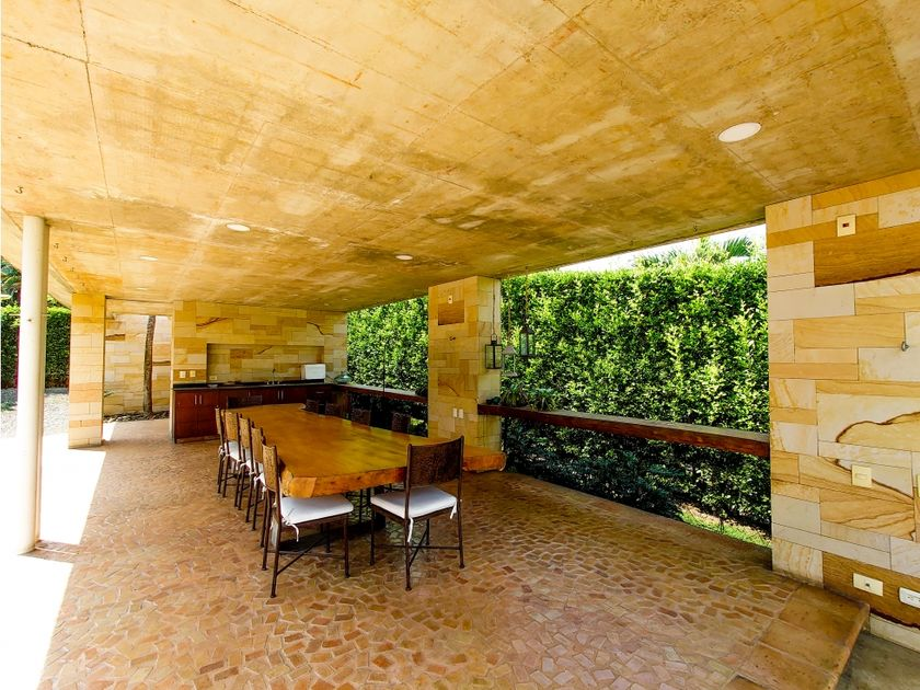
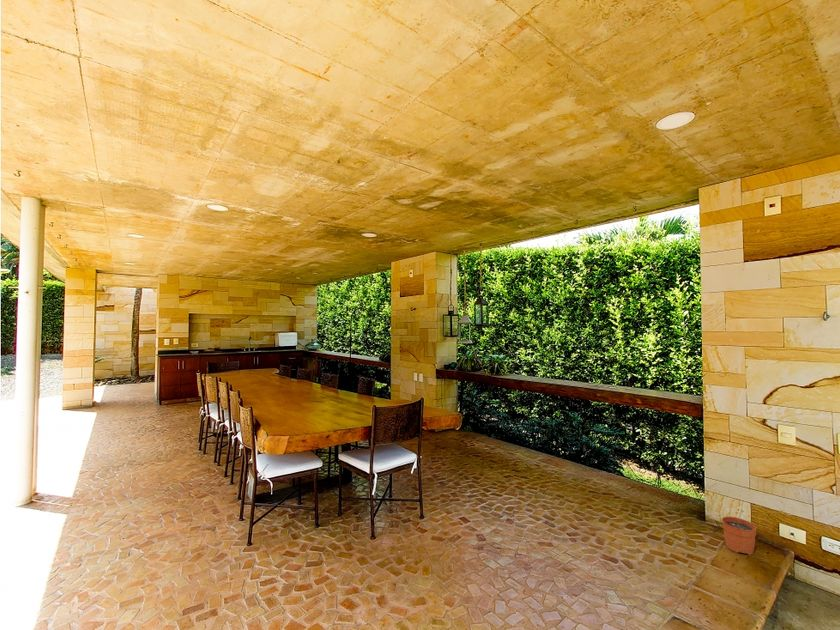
+ plant pot [721,509,758,556]
